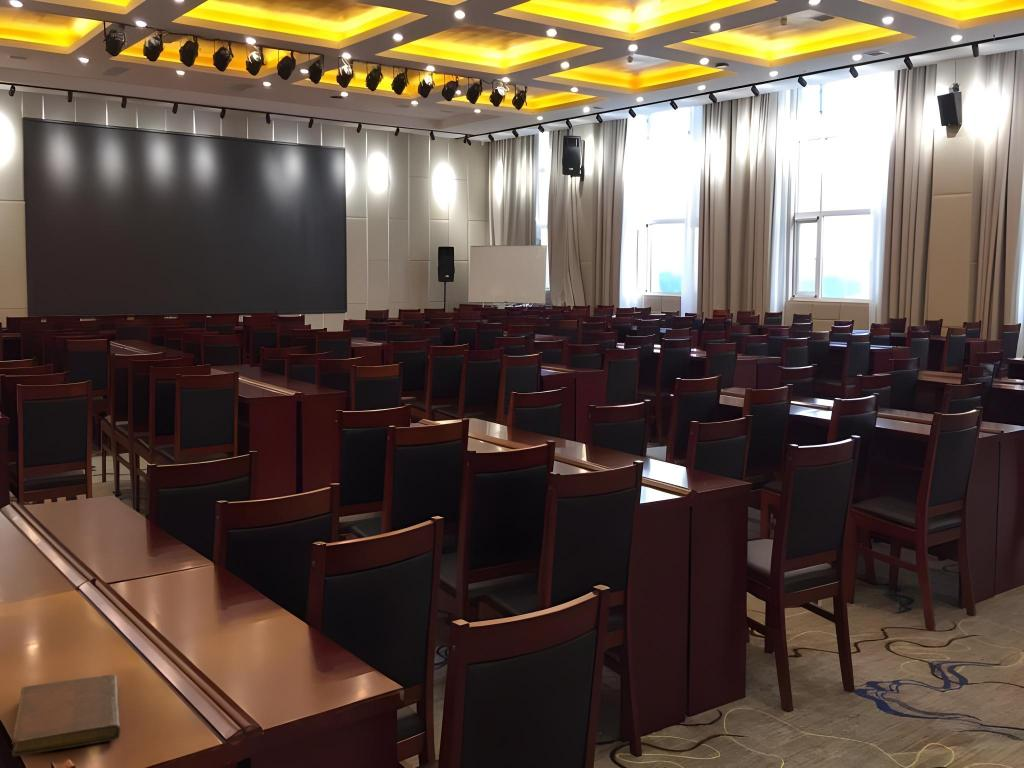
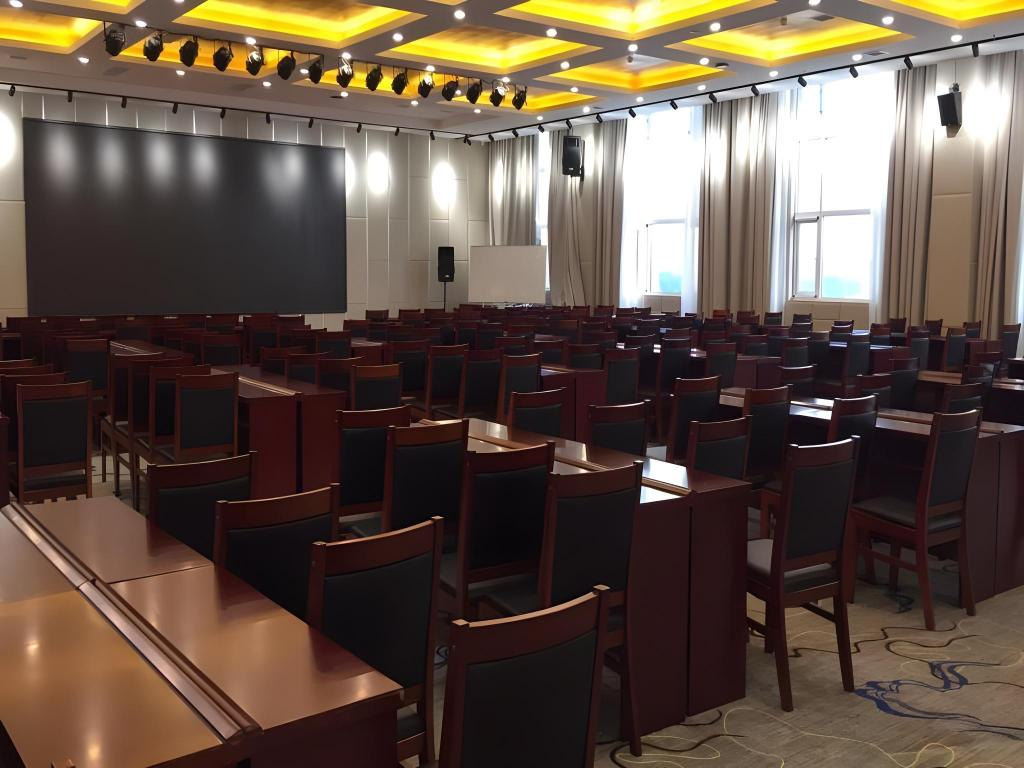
- notebook [11,674,121,758]
